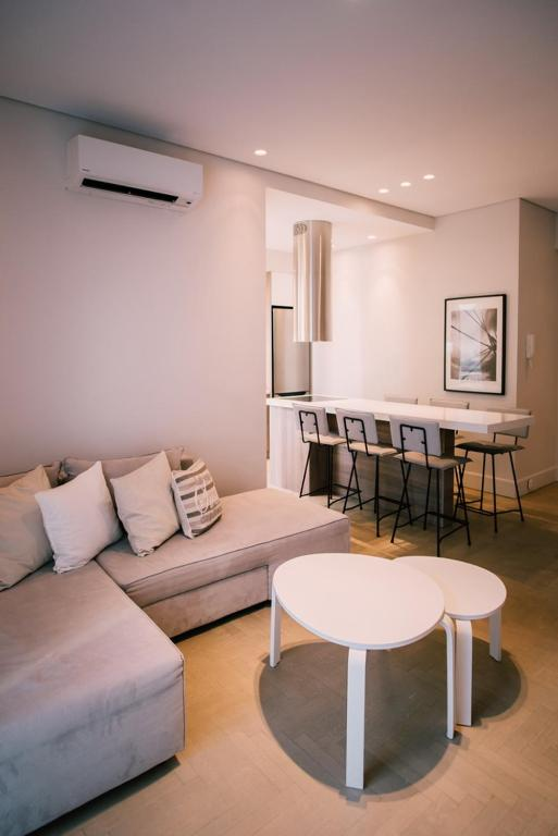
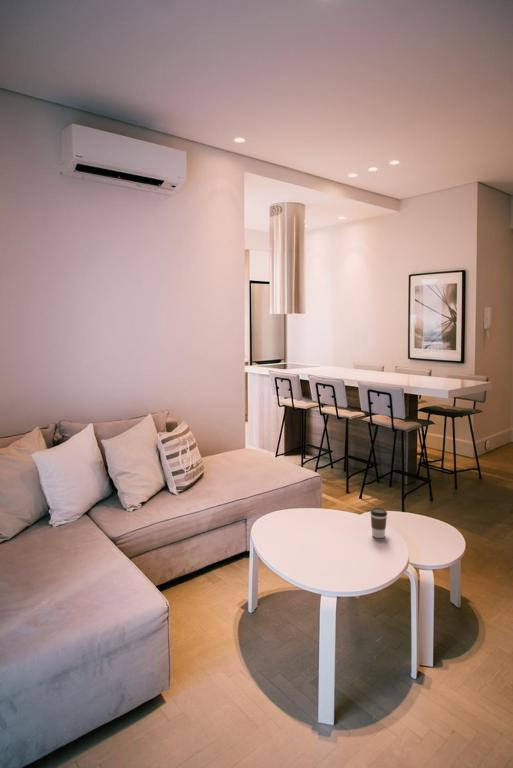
+ coffee cup [369,507,388,539]
